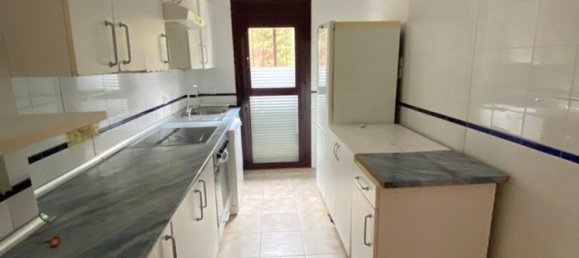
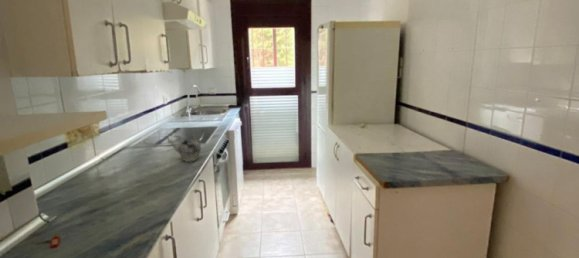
+ teapot [167,137,202,163]
